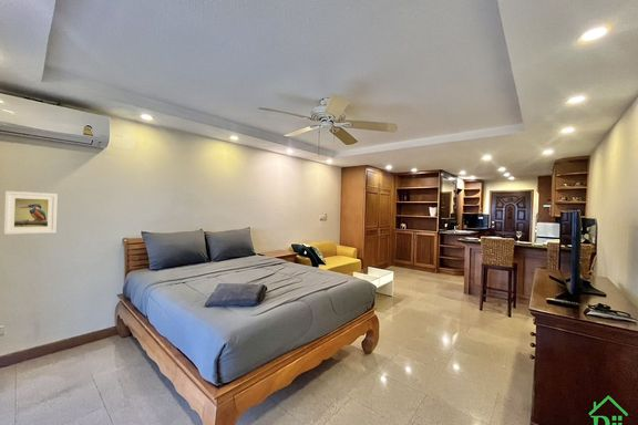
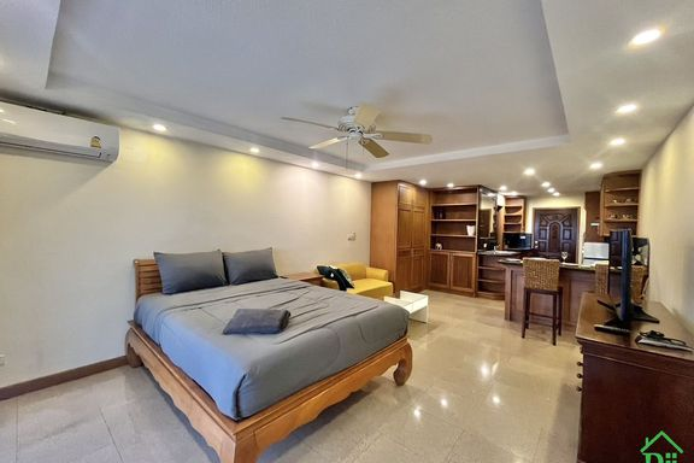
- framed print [3,190,59,235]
